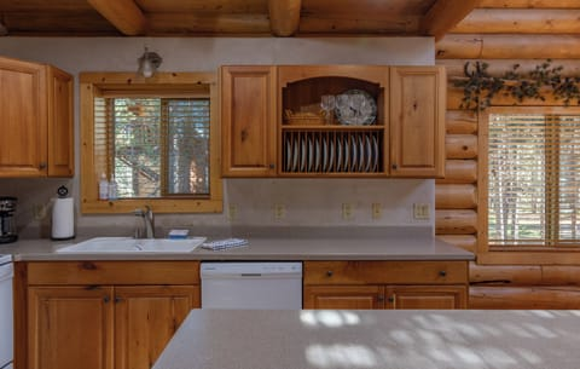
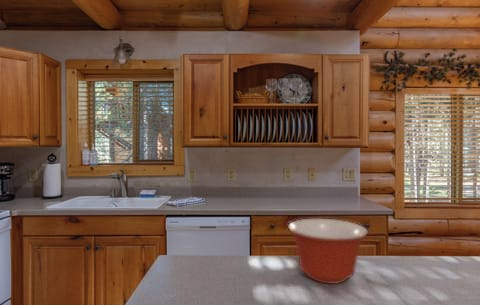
+ mixing bowl [287,218,369,285]
